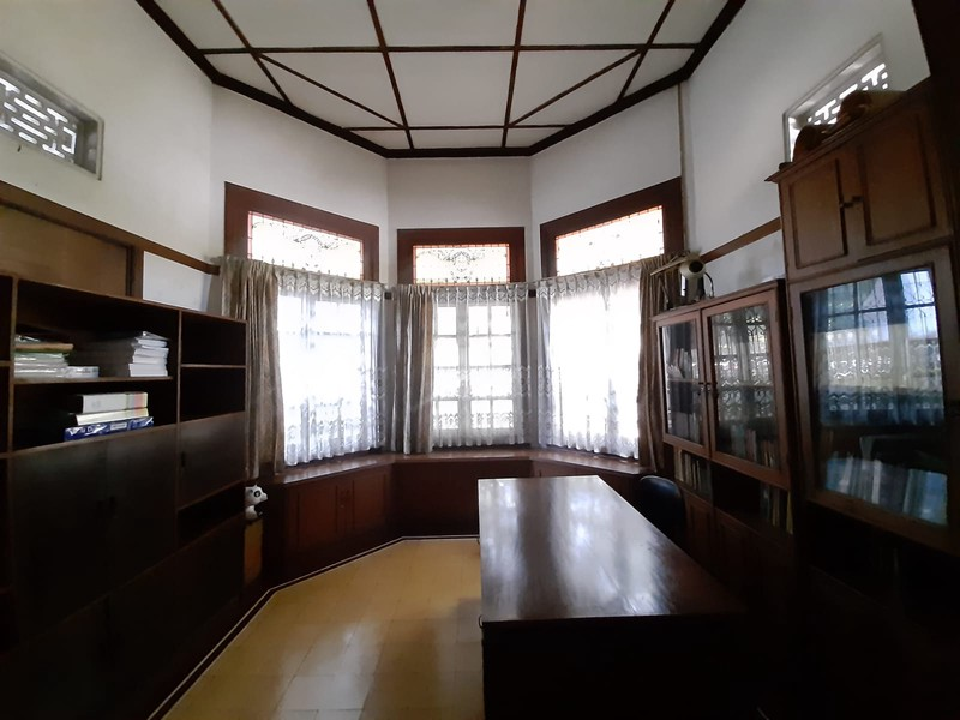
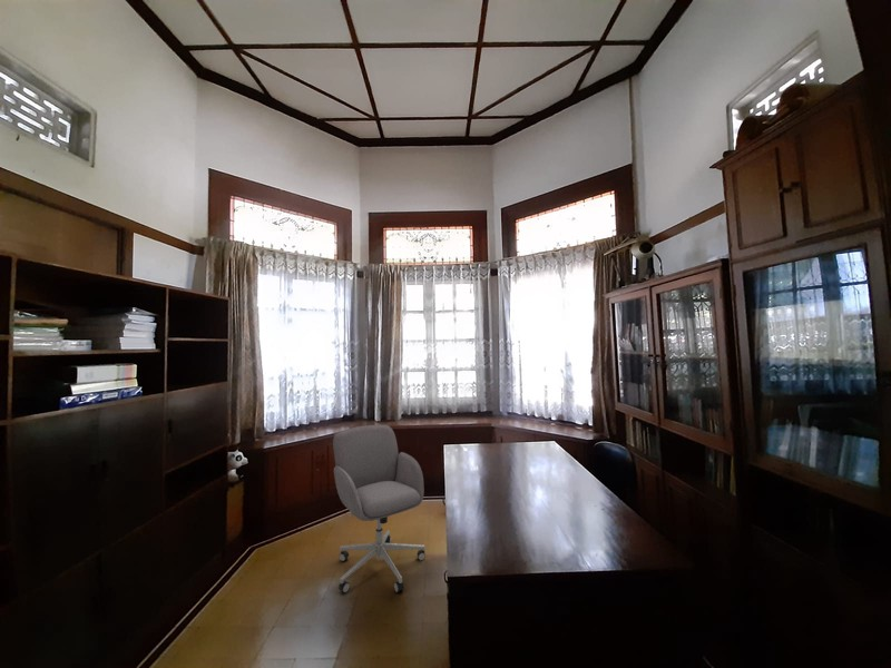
+ chair [332,424,427,593]
